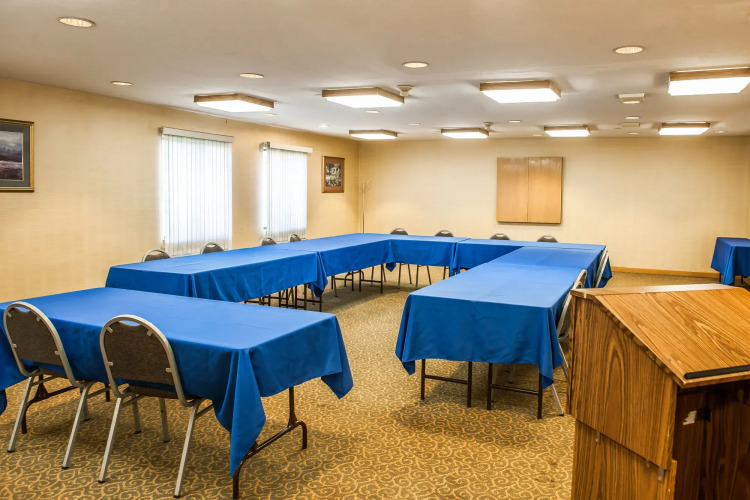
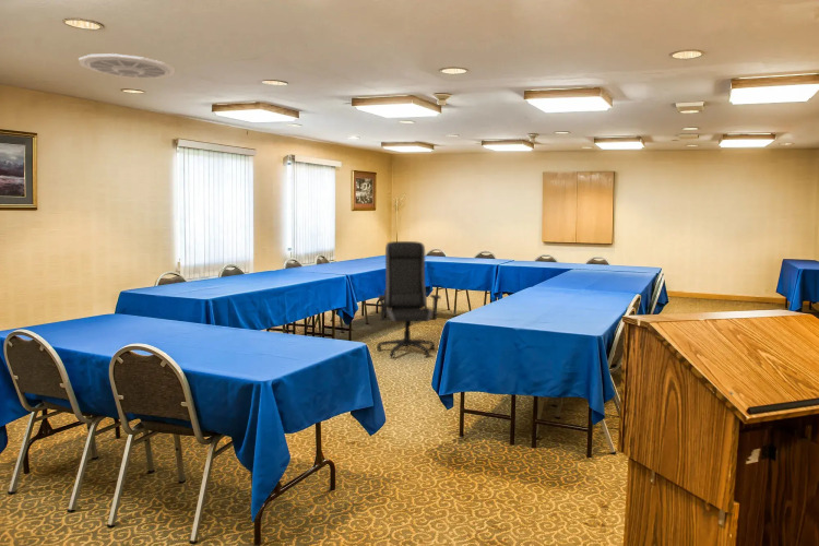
+ ceiling vent [78,52,176,80]
+ office chair [376,240,442,358]
